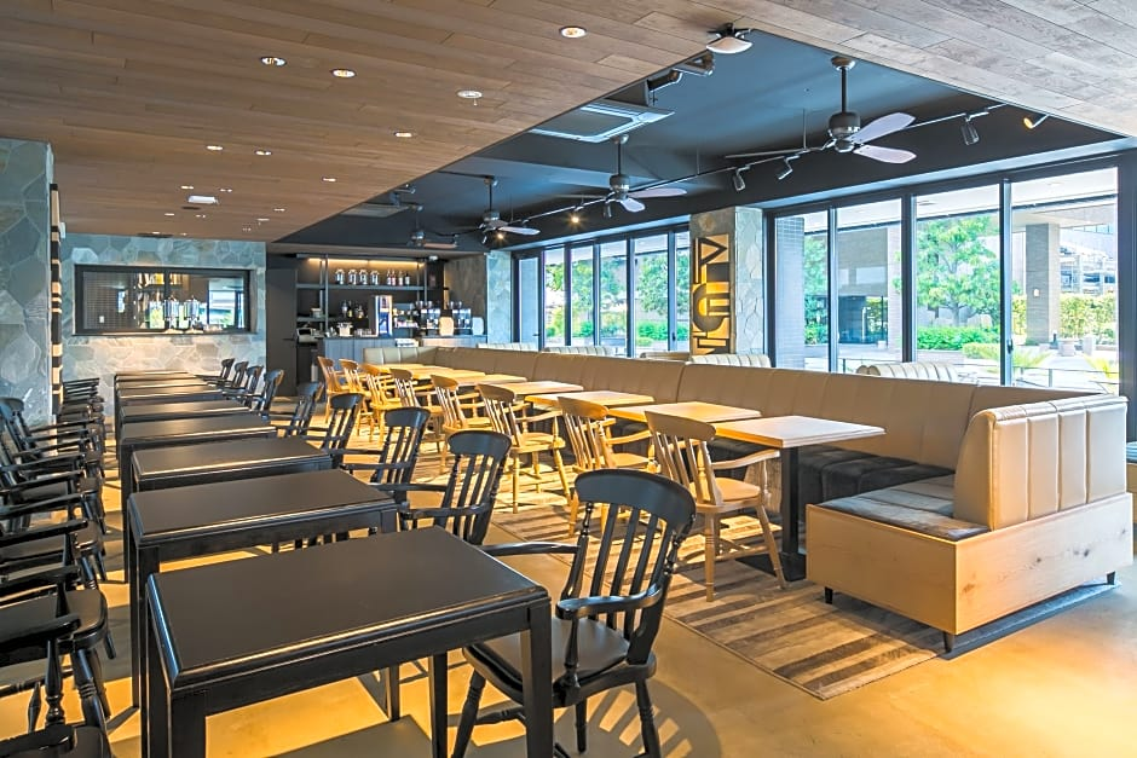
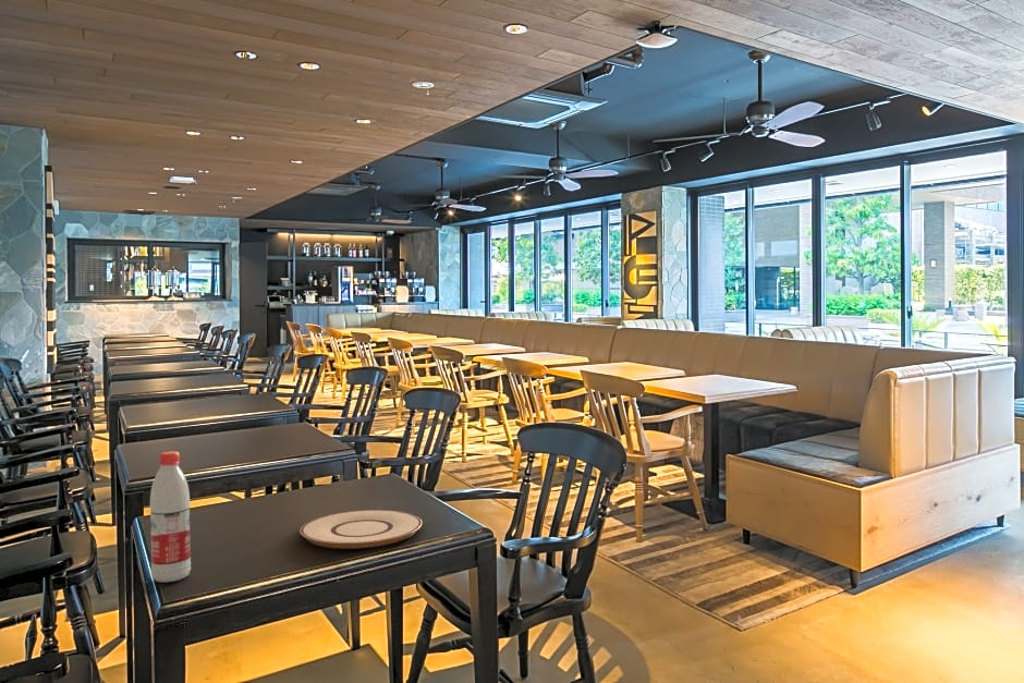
+ plate [298,509,424,550]
+ water bottle [149,451,192,584]
